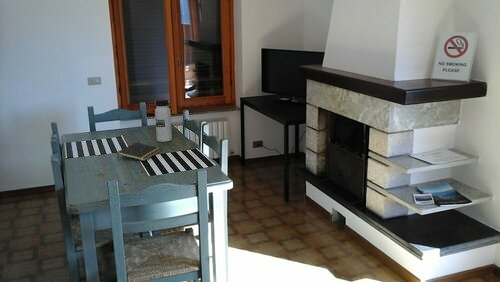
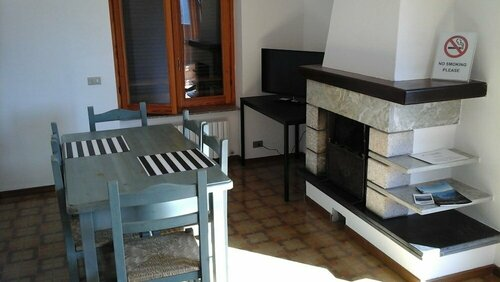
- notepad [116,141,162,162]
- water bottle [154,98,173,143]
